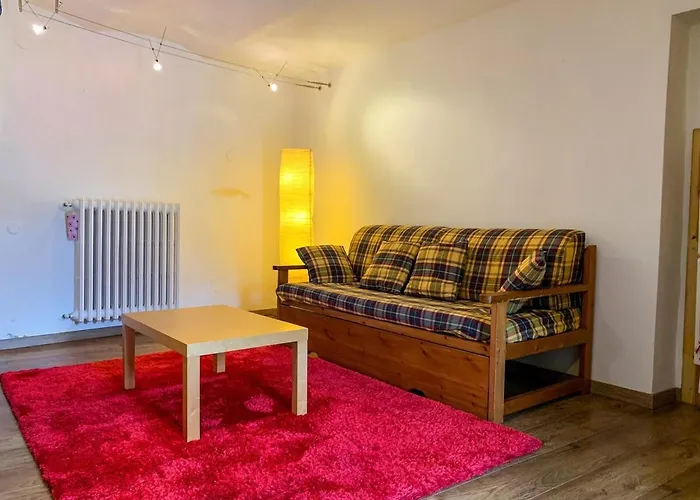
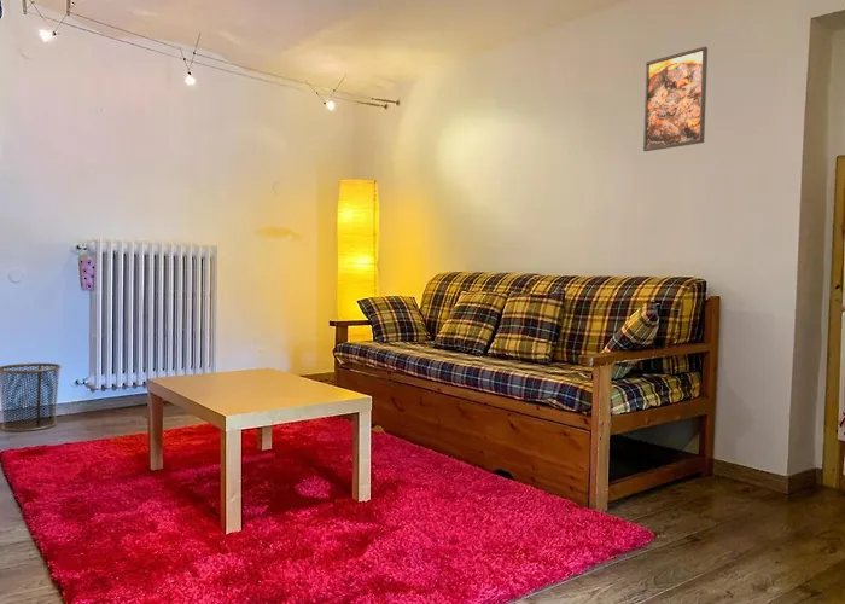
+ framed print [642,46,709,152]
+ waste bin [0,362,63,432]
